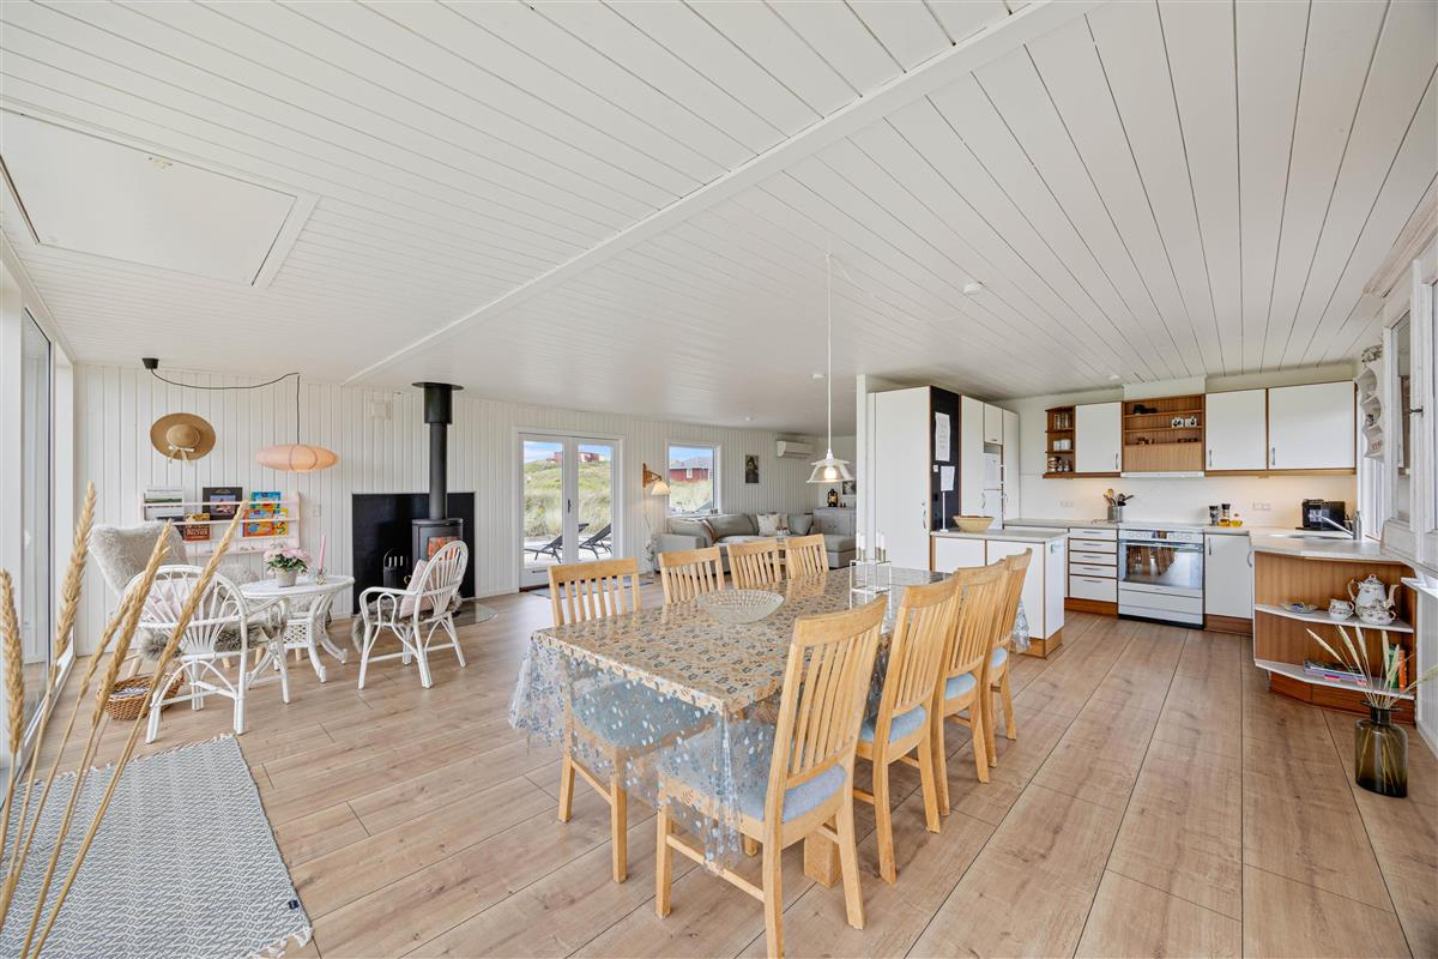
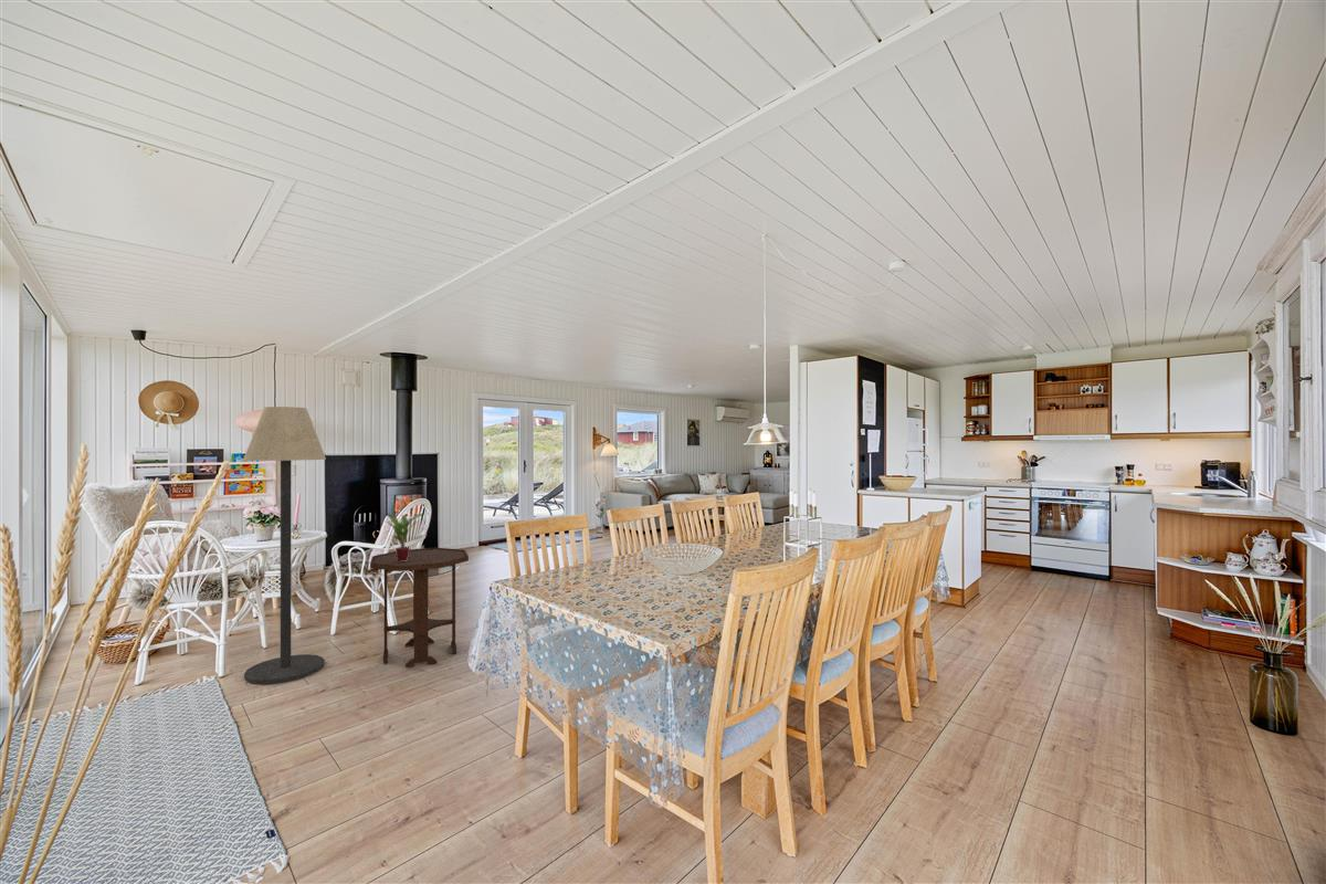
+ side table [369,547,470,669]
+ potted plant [385,513,427,561]
+ floor lamp [242,406,327,685]
